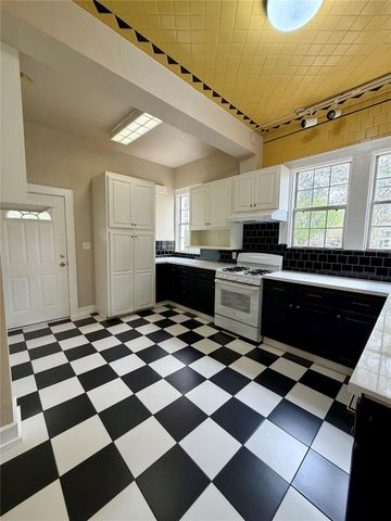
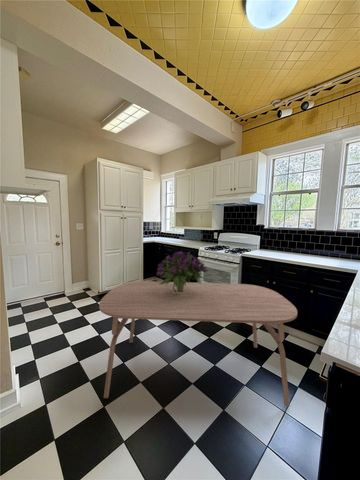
+ bouquet [155,250,209,293]
+ dining table [98,280,298,408]
